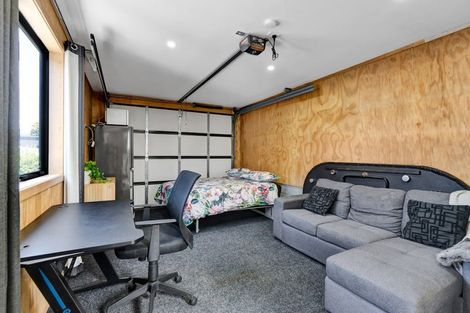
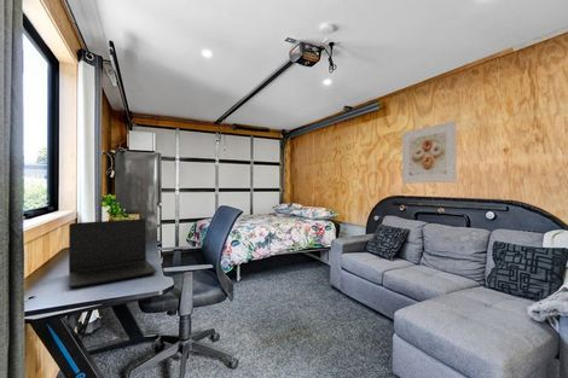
+ laptop [68,217,157,289]
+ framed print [401,120,458,185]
